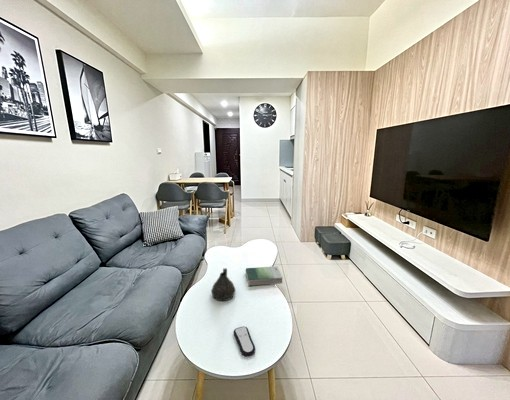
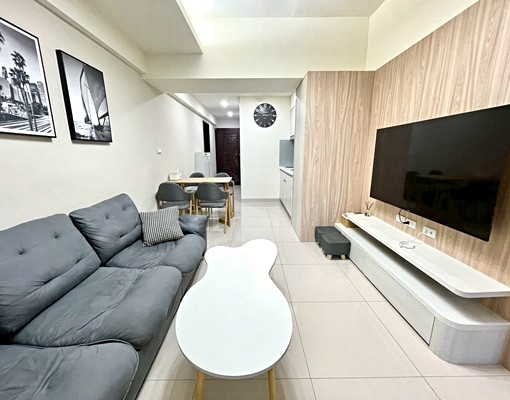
- remote control [233,325,256,357]
- book [245,265,284,287]
- teapot [210,267,236,302]
